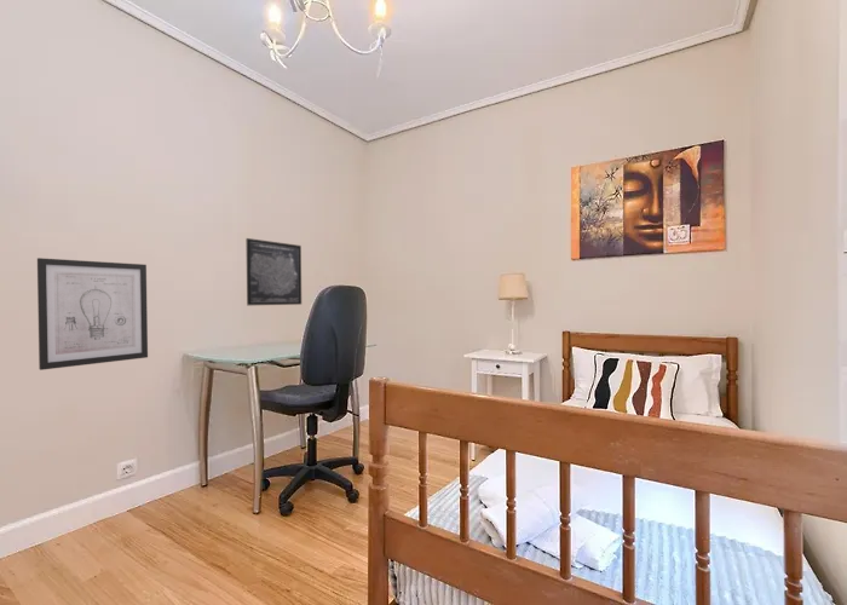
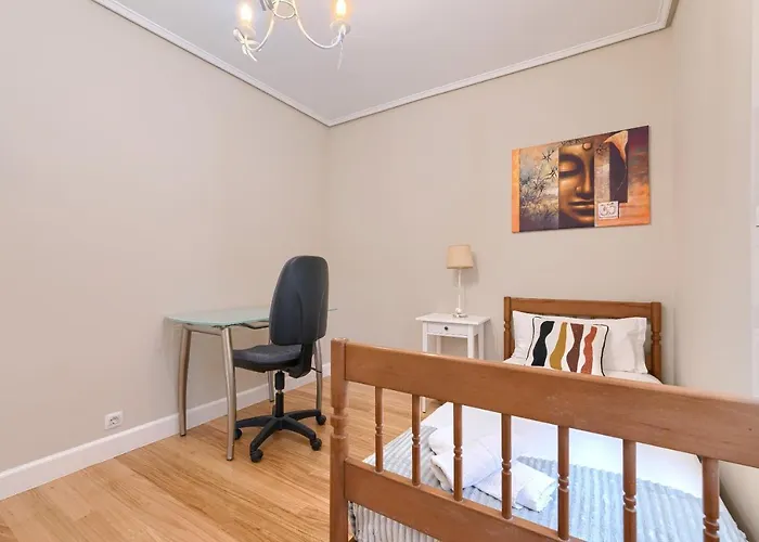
- wall art [244,237,302,306]
- wall art [36,257,149,371]
